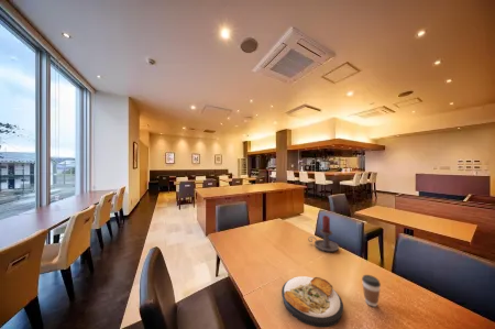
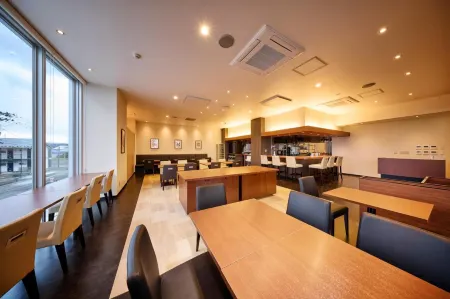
- coffee cup [361,274,382,308]
- candle holder [307,215,340,253]
- plate [280,275,344,328]
